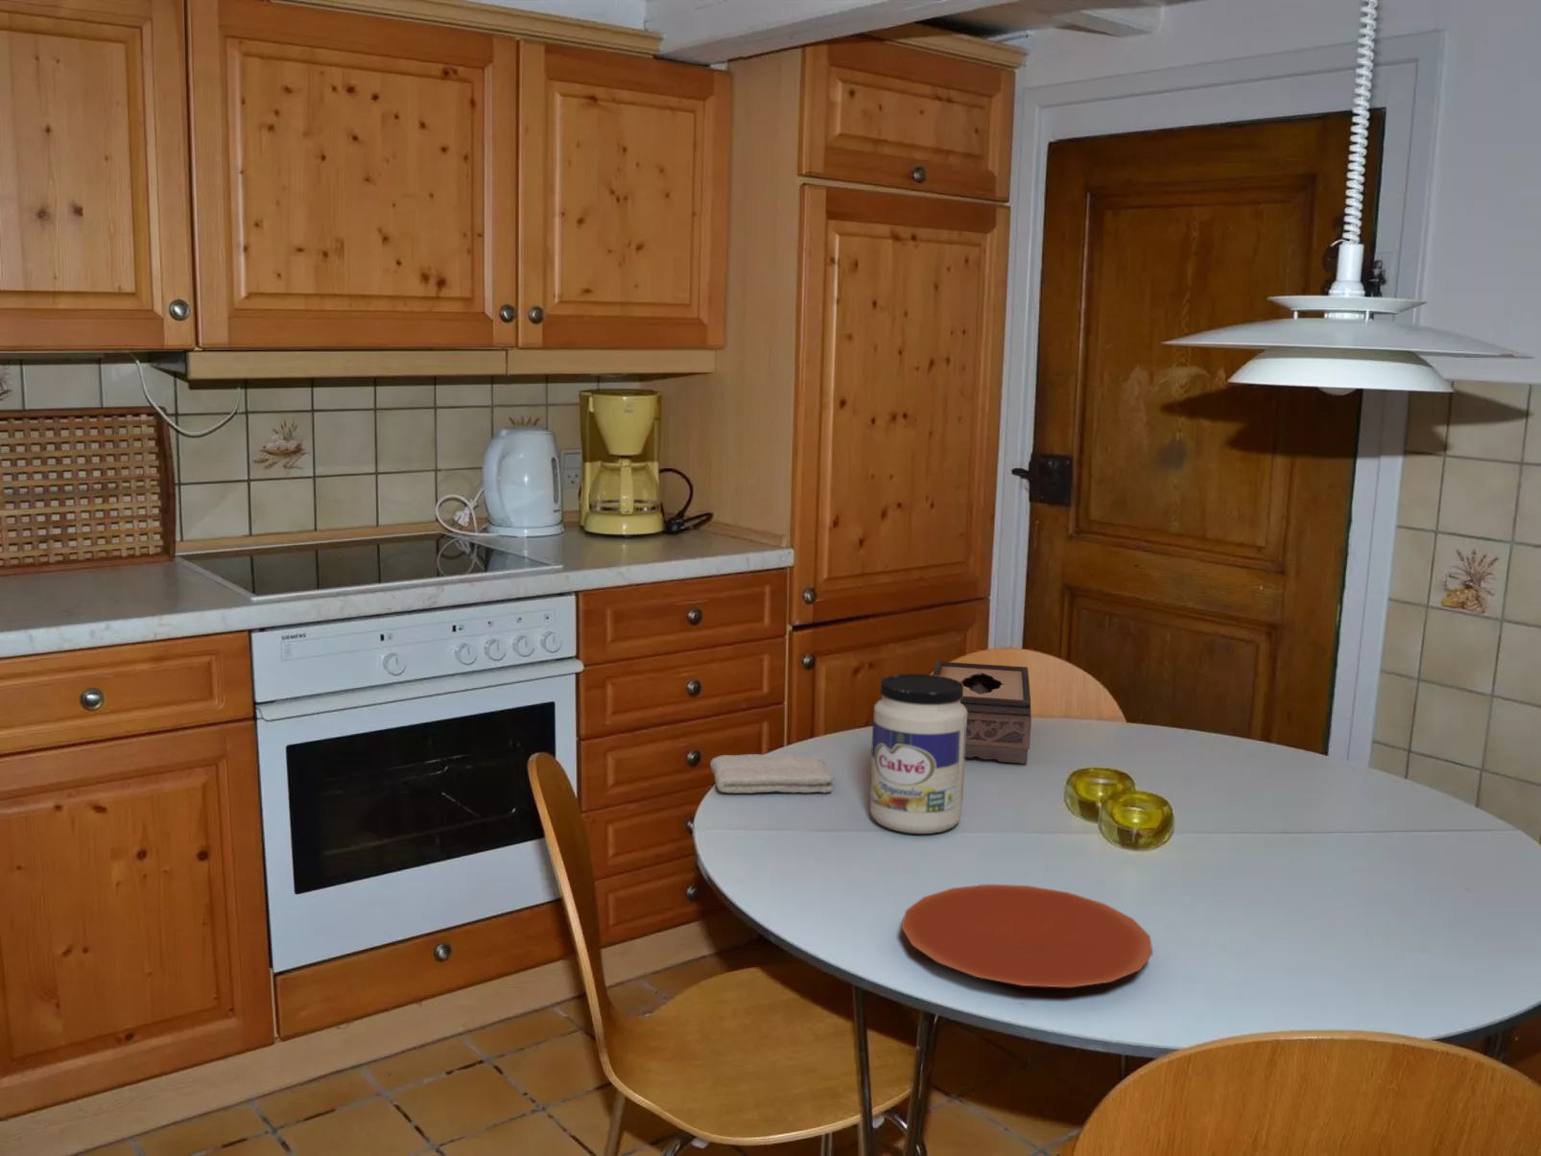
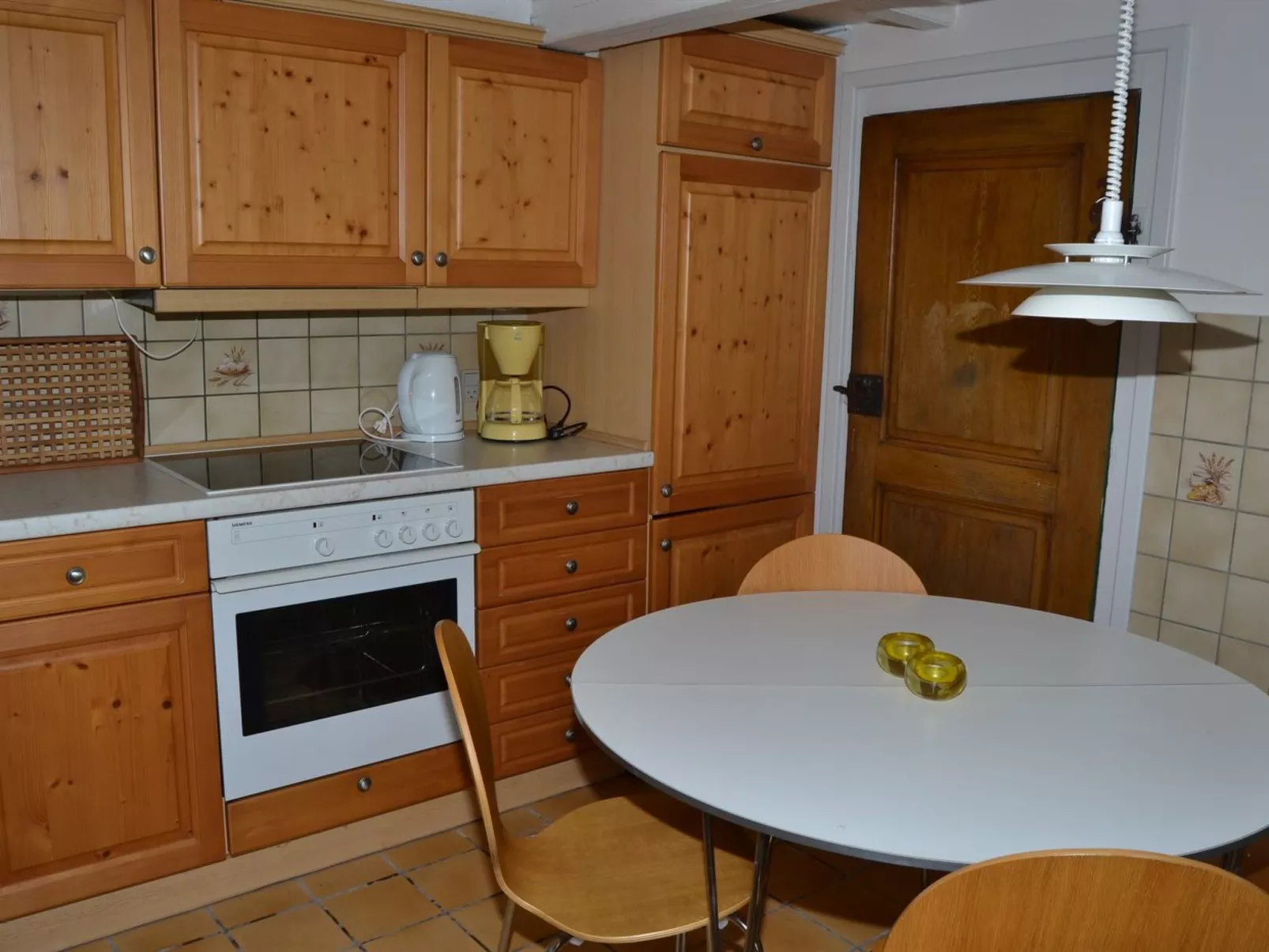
- jar [869,673,967,834]
- washcloth [709,752,837,794]
- tissue box [933,661,1032,765]
- plate [901,884,1155,988]
